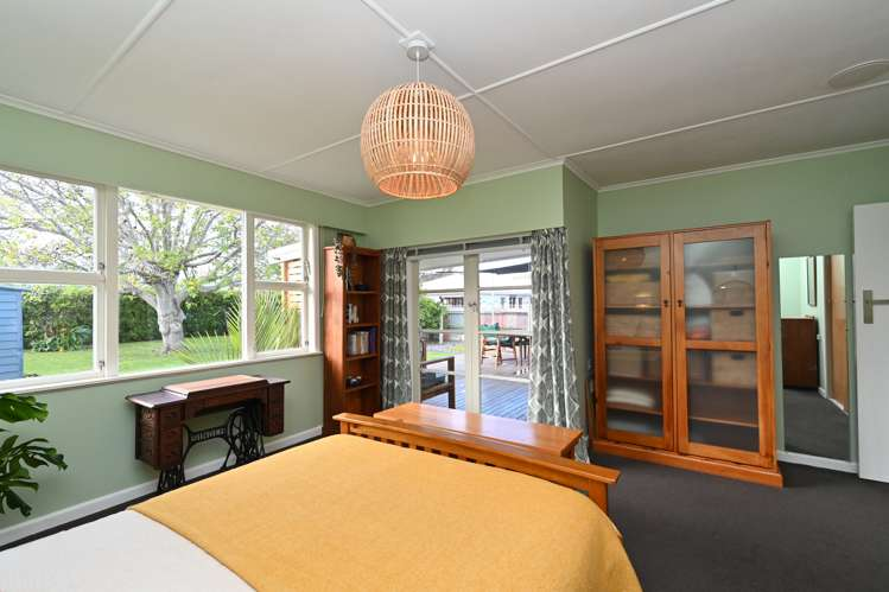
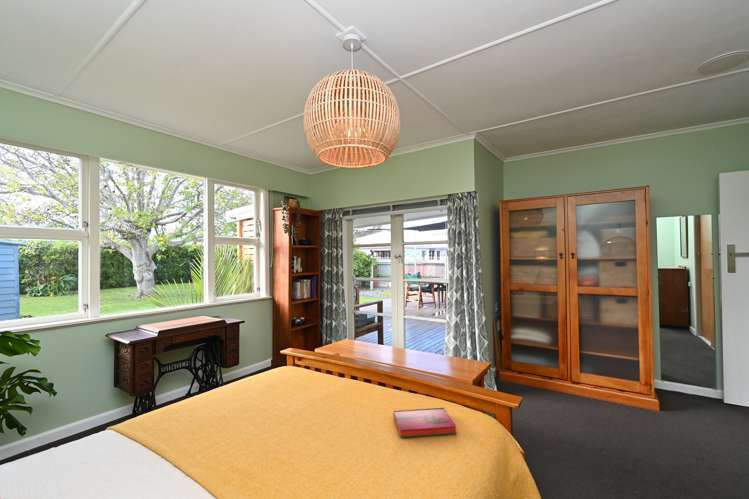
+ hardback book [393,407,457,439]
